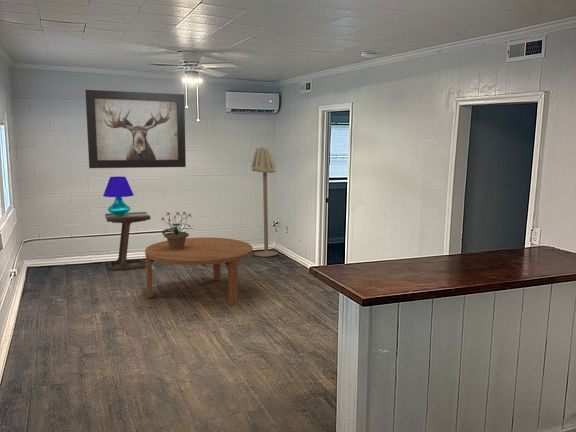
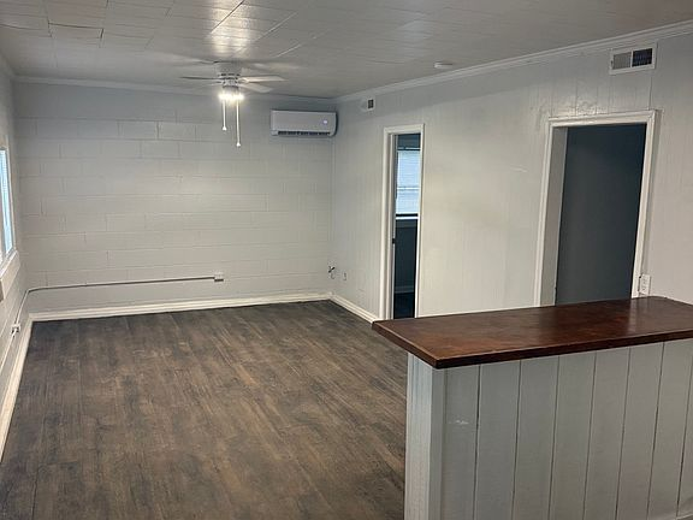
- coffee table [144,236,254,306]
- floor lamp [250,146,279,258]
- potted plant [161,211,193,249]
- side table [104,211,155,272]
- table lamp [102,175,135,216]
- wall art [84,89,187,169]
